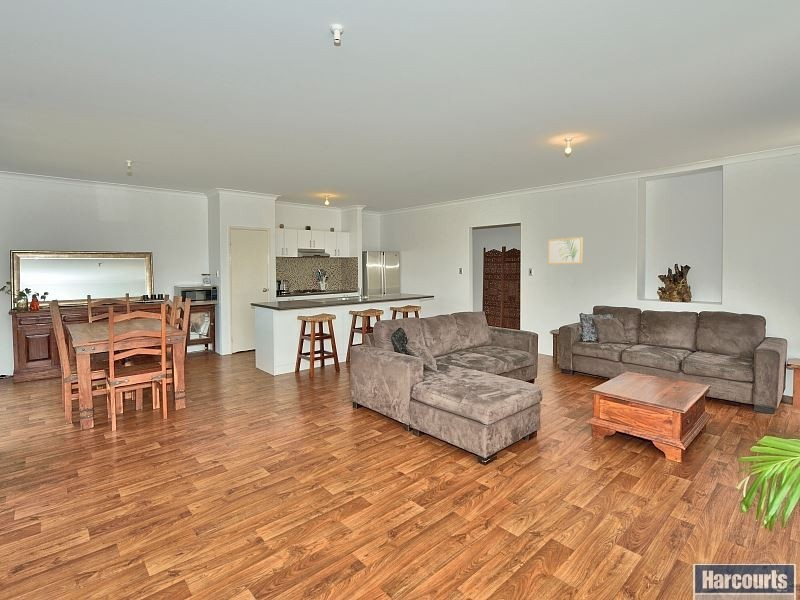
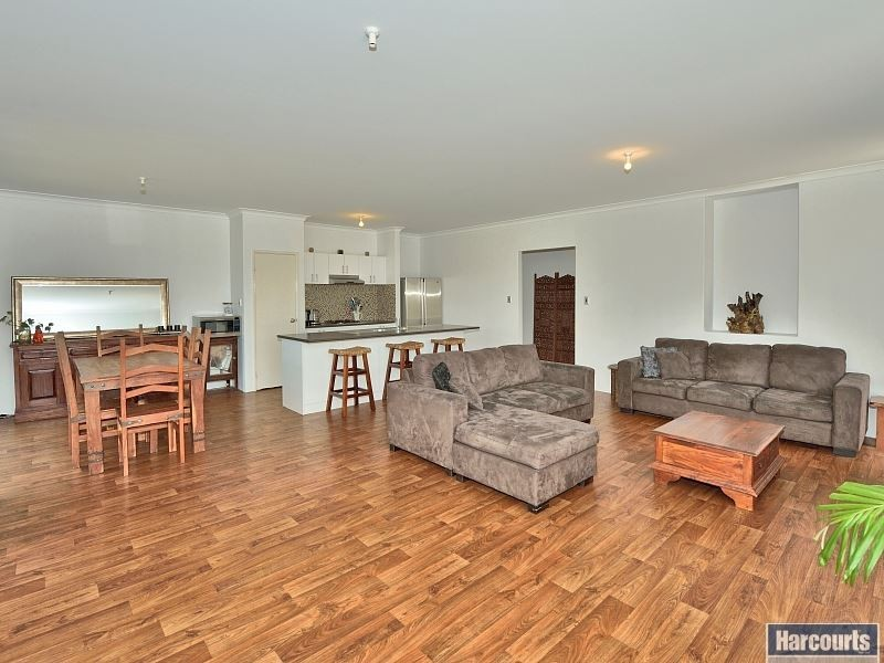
- wall art [547,236,583,266]
